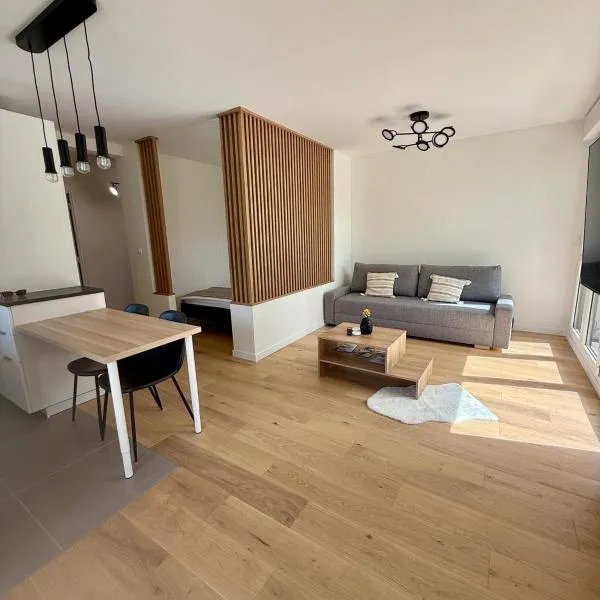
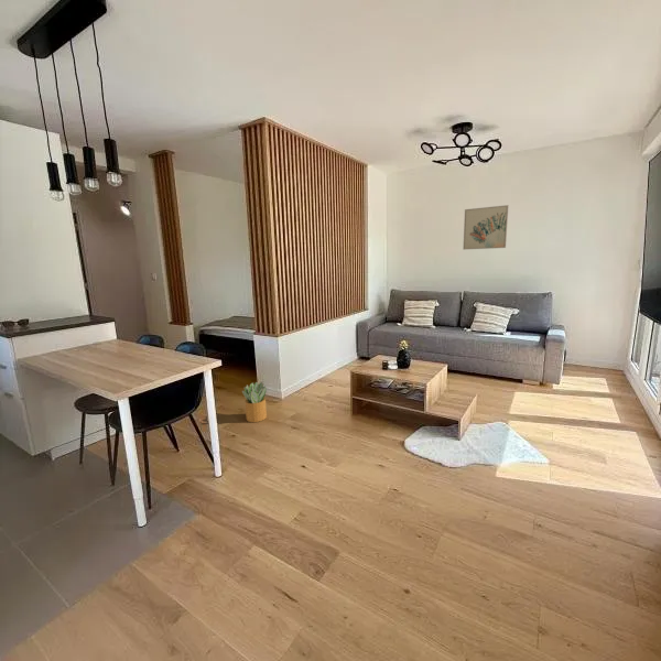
+ wall art [462,204,510,250]
+ potted plant [241,381,268,423]
